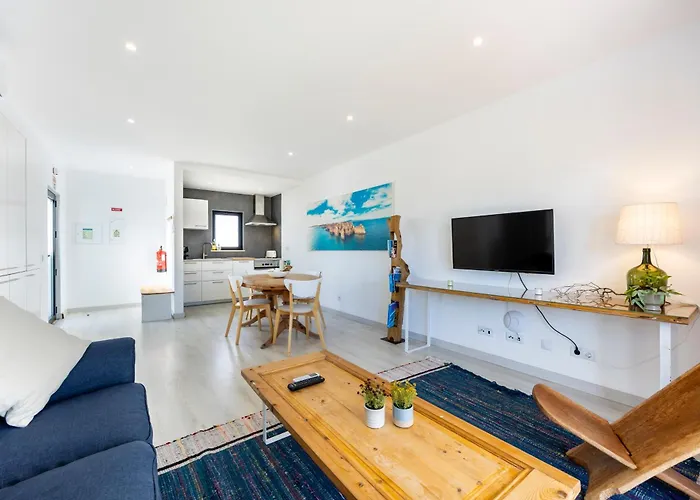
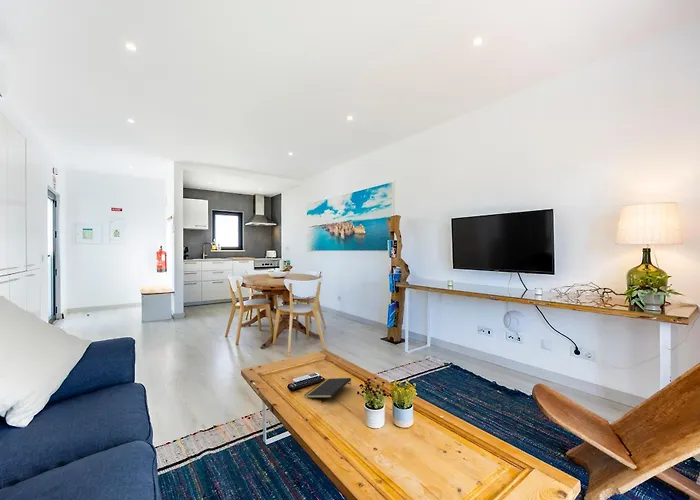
+ notepad [303,377,352,399]
